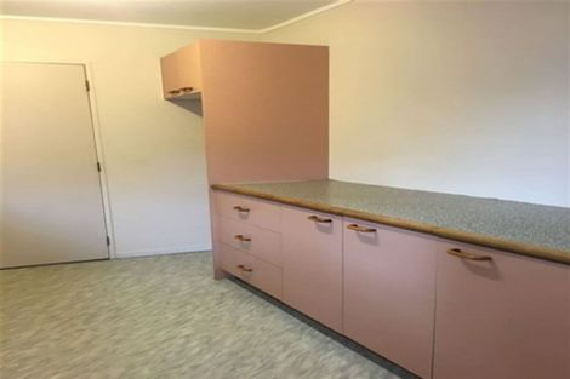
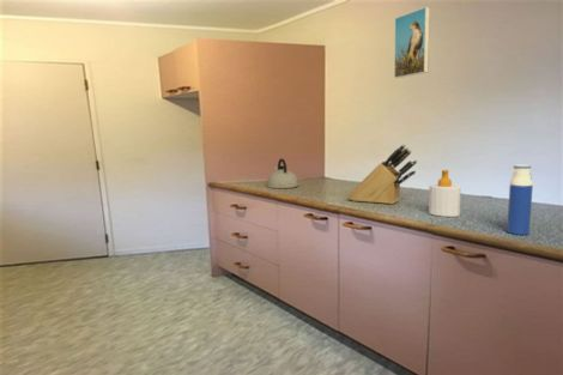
+ knife block [346,143,418,205]
+ soap bottle [428,169,462,218]
+ kettle [266,157,299,189]
+ water bottle [506,164,534,236]
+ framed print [393,6,431,79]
